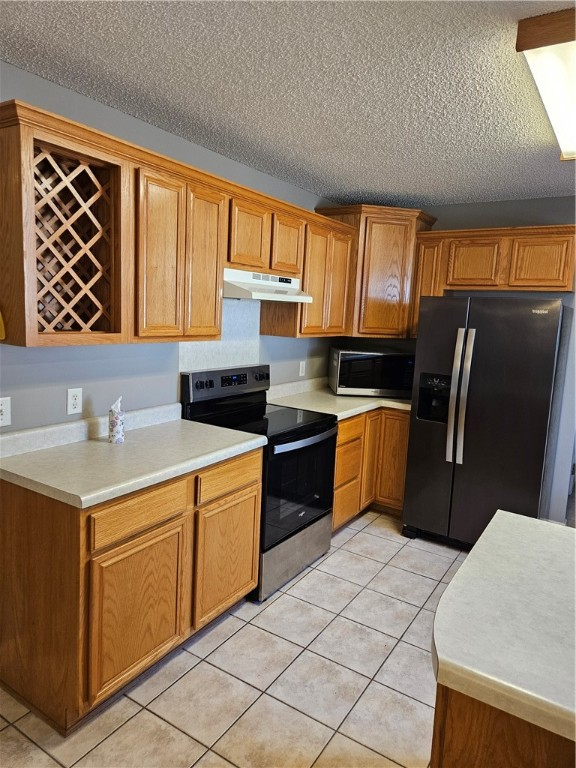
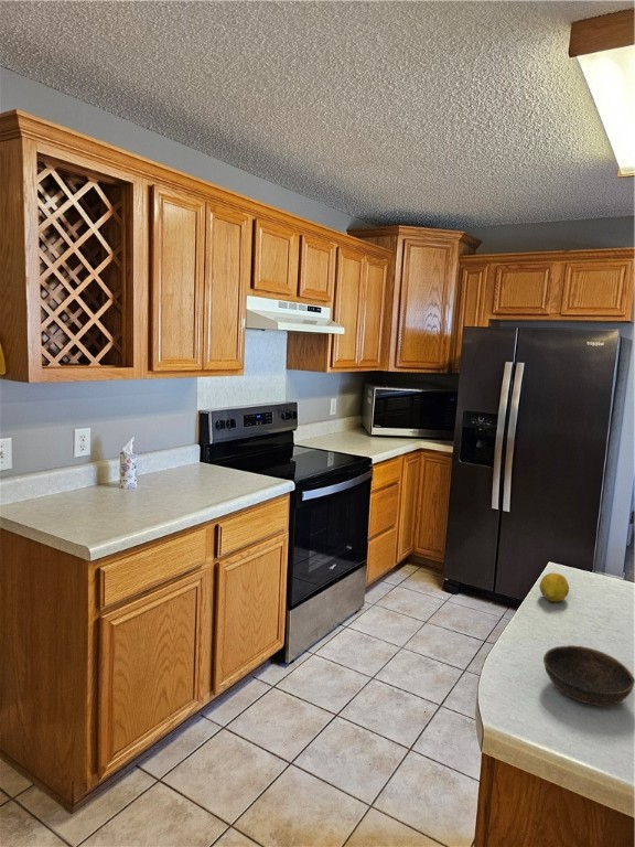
+ bowl [542,644,635,706]
+ fruit [538,572,570,603]
